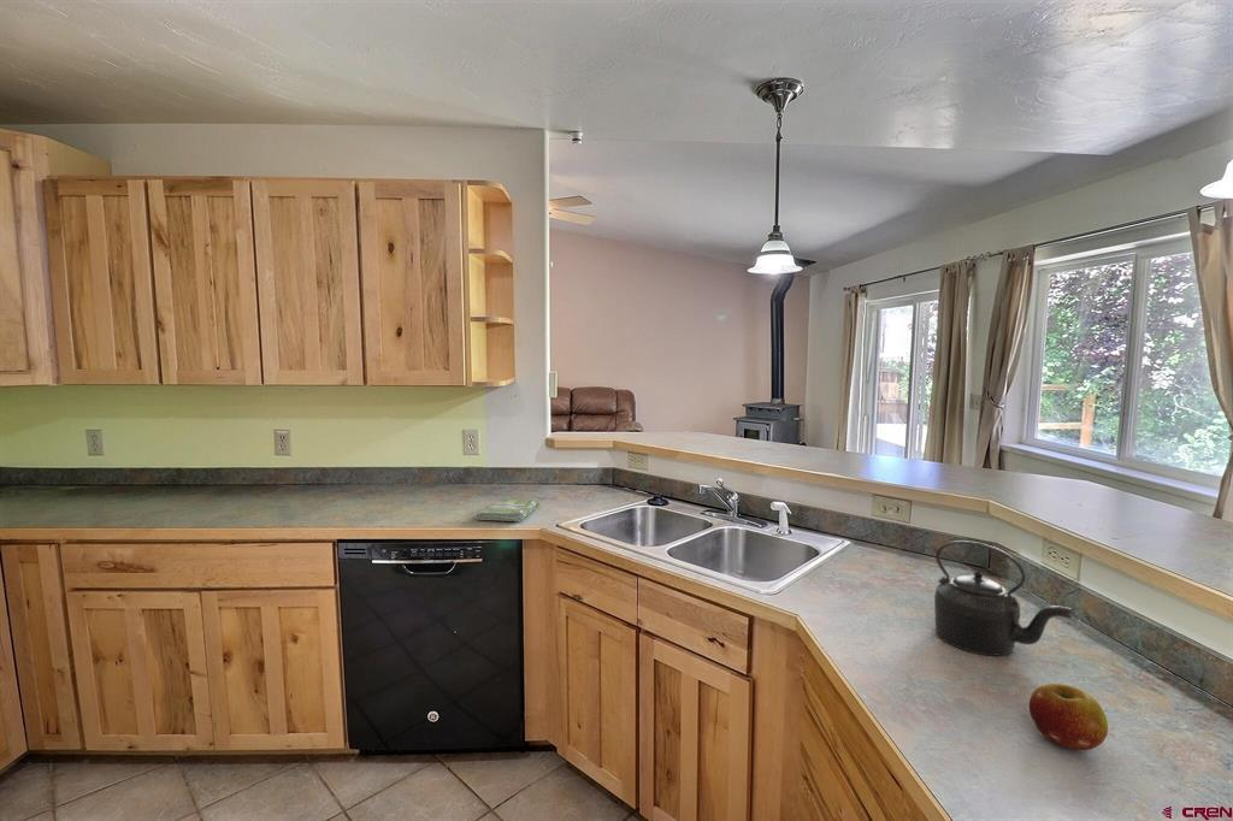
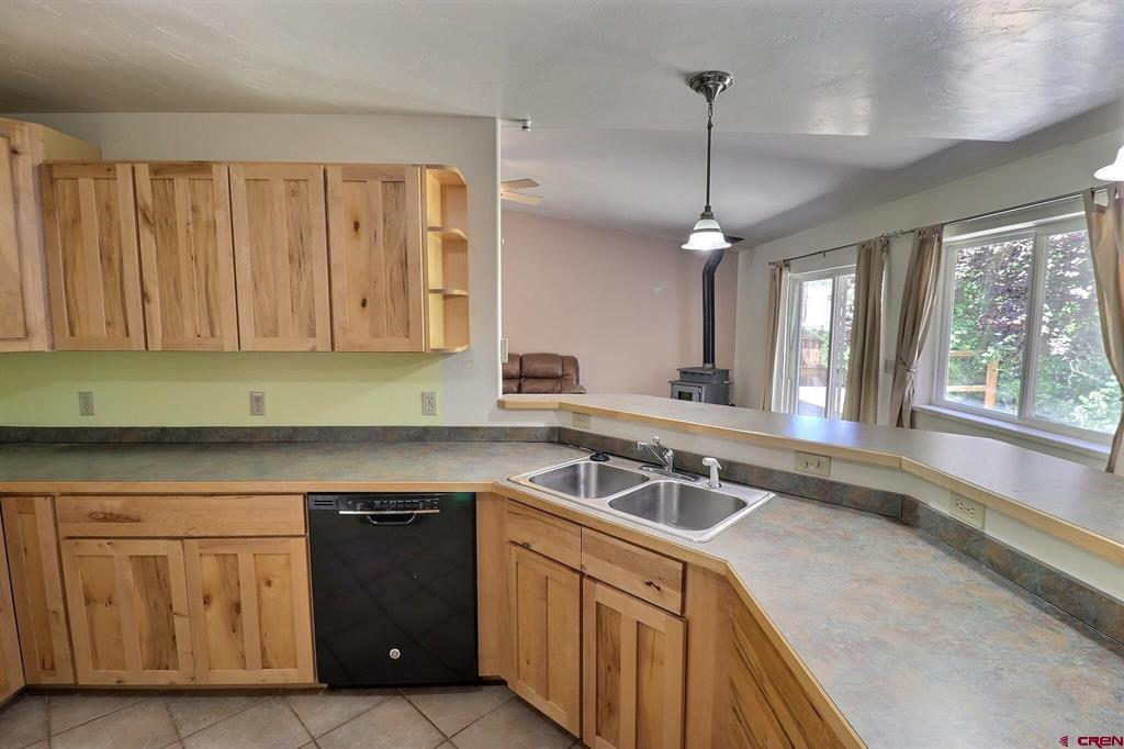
- fruit [1028,683,1109,751]
- dish towel [474,498,541,522]
- kettle [933,539,1074,657]
